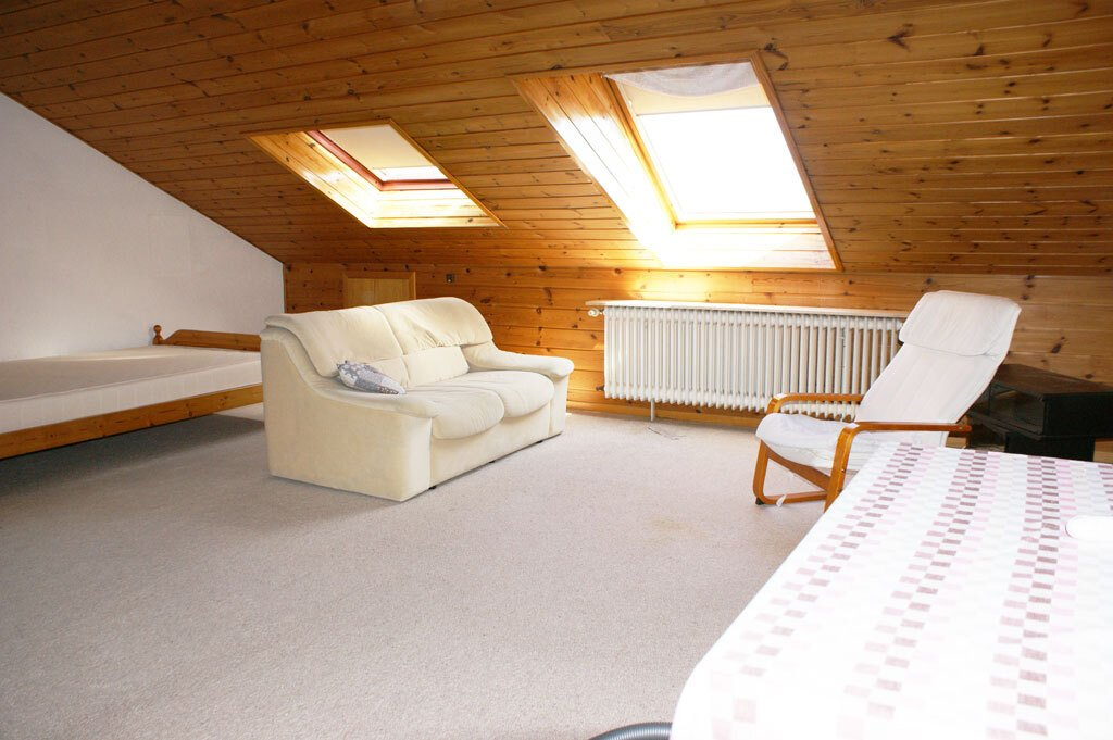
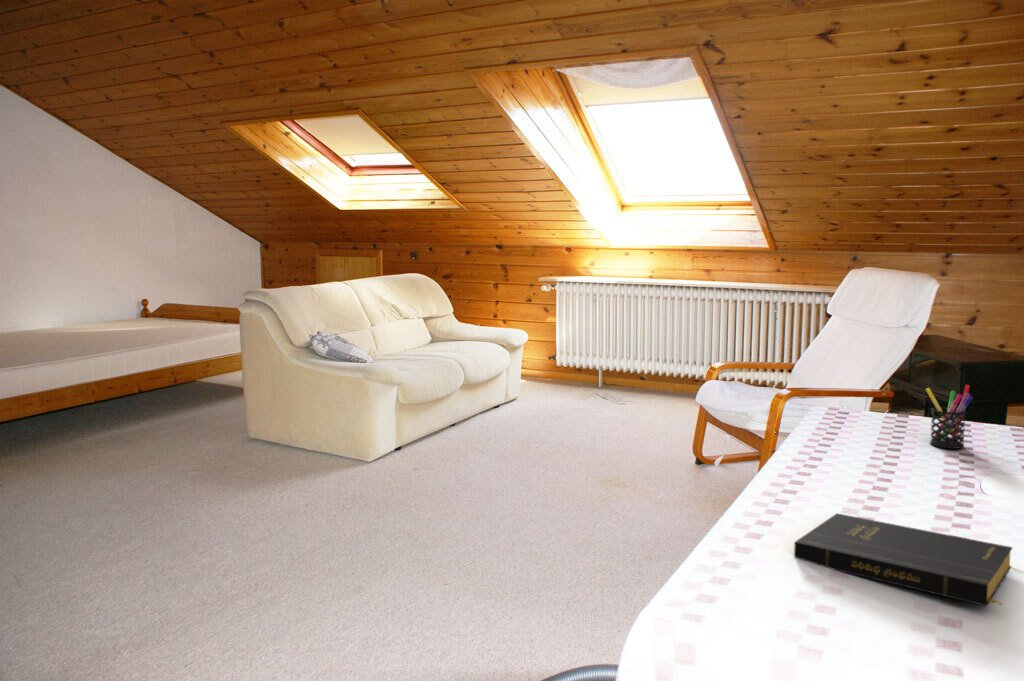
+ pen holder [925,384,974,450]
+ book [793,512,1014,607]
